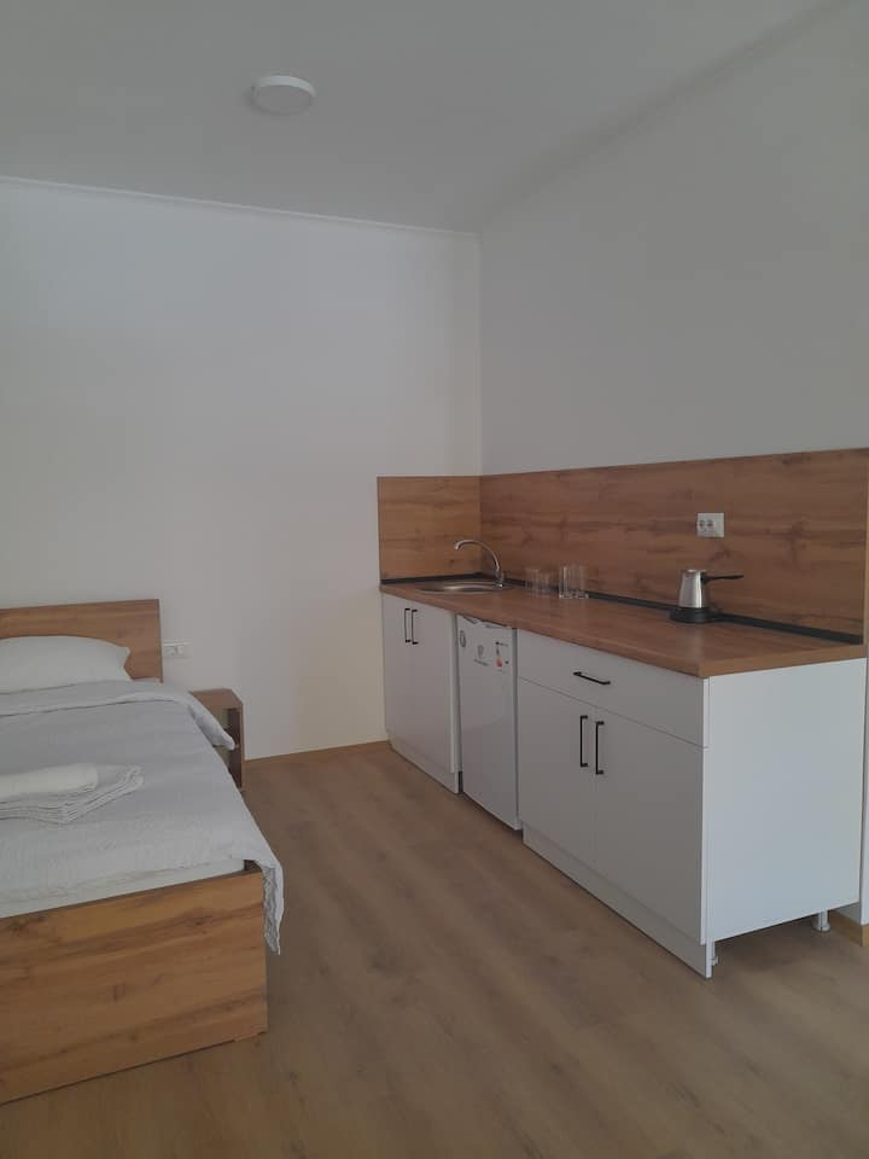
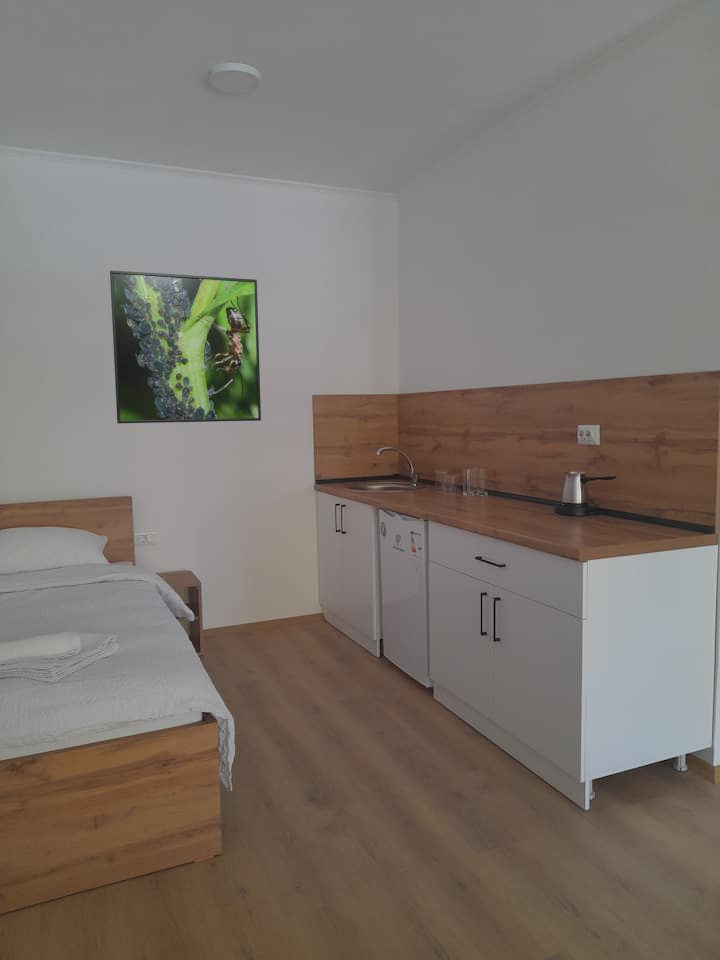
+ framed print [109,270,262,424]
